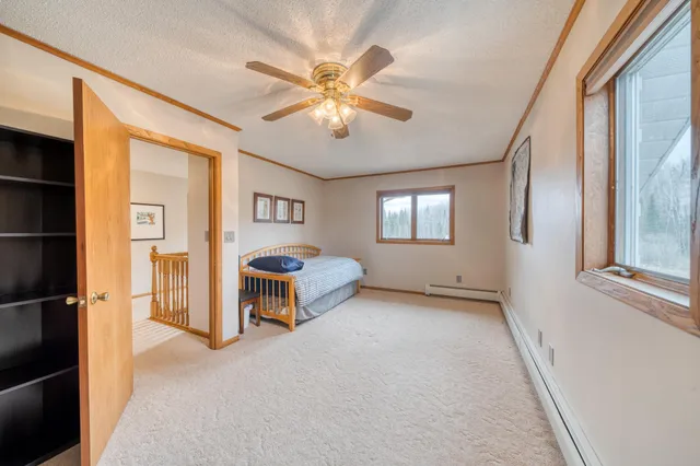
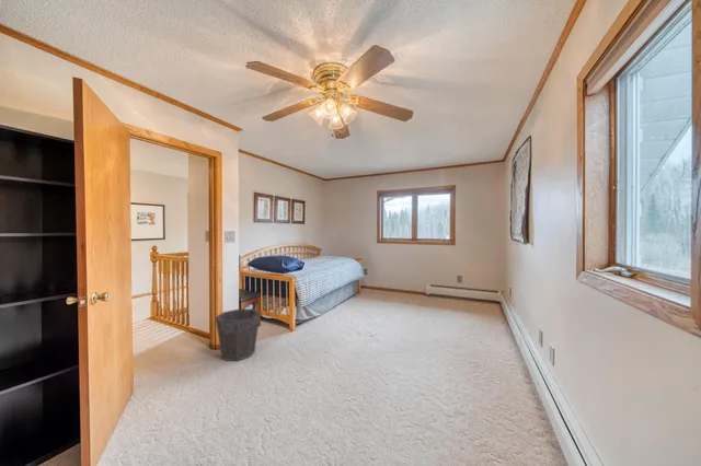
+ waste bin [215,307,261,362]
